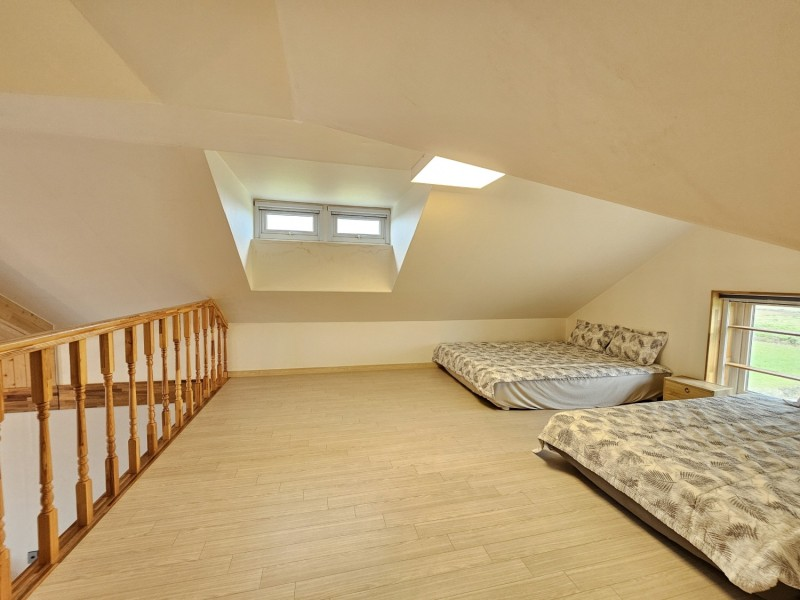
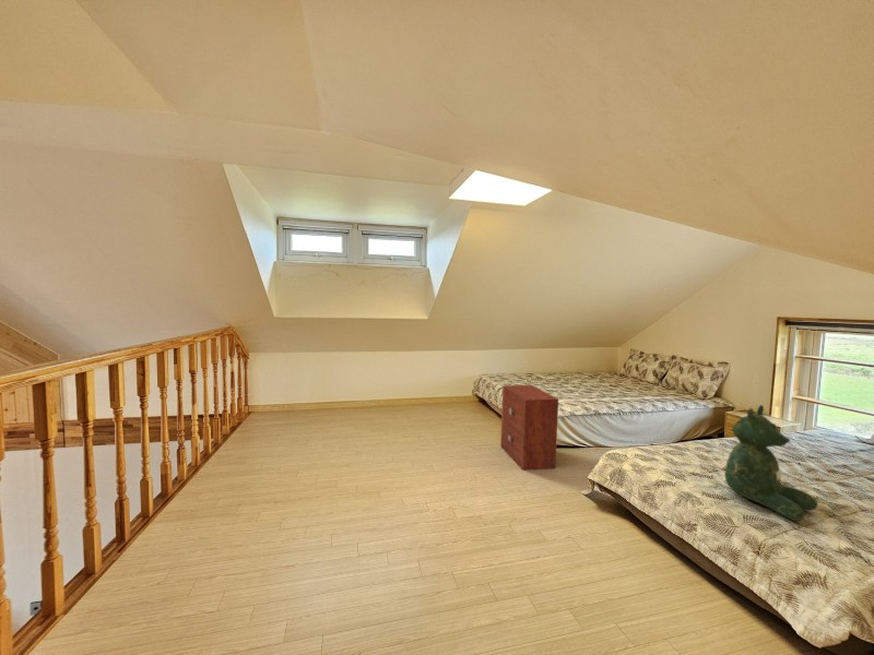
+ nightstand [499,384,559,472]
+ teddy bear [724,404,818,522]
